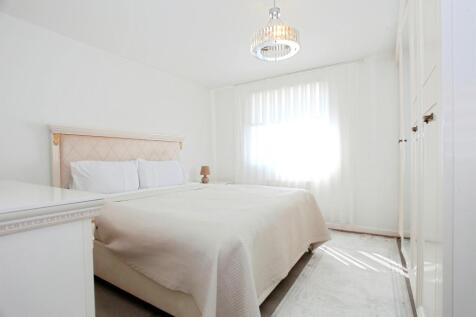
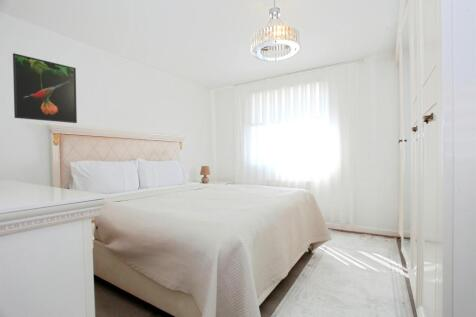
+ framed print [12,52,78,124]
